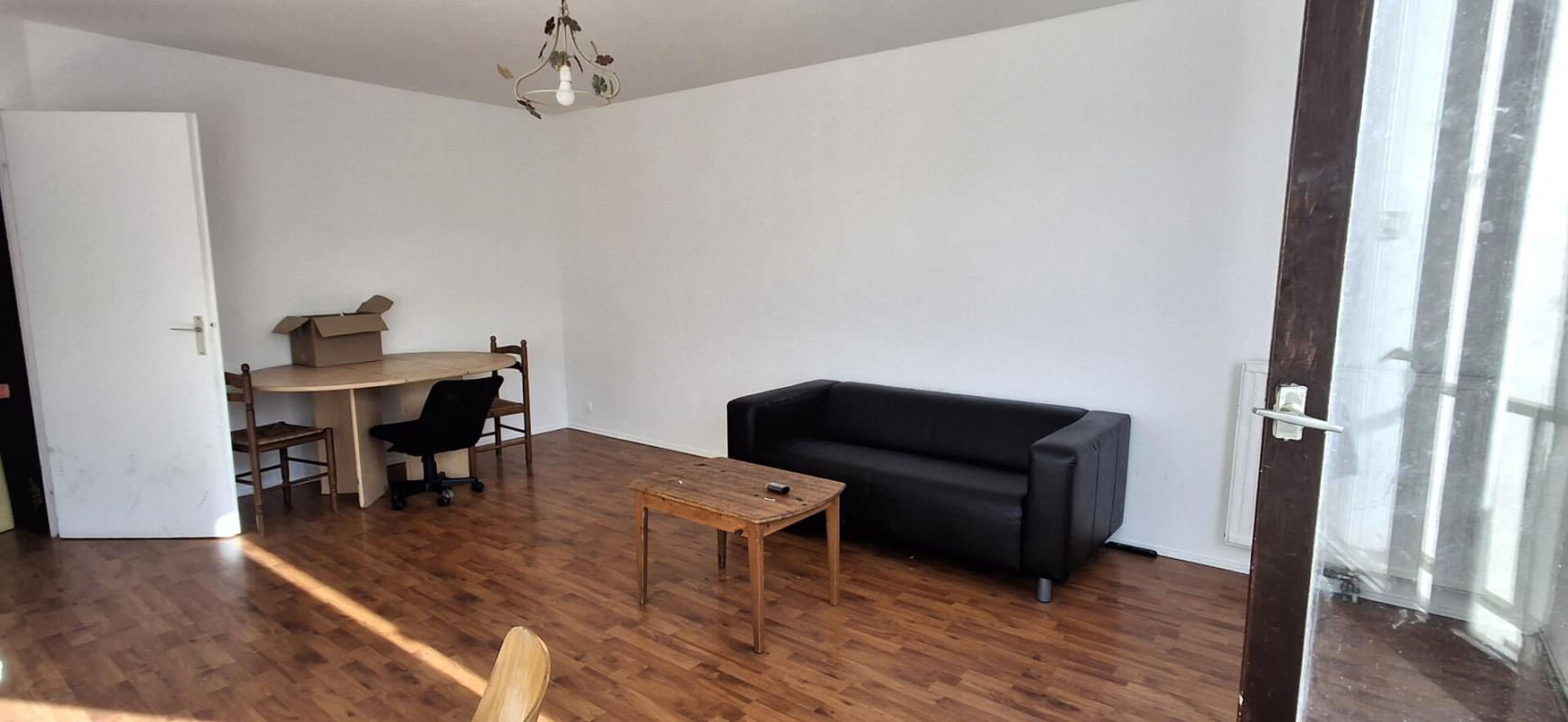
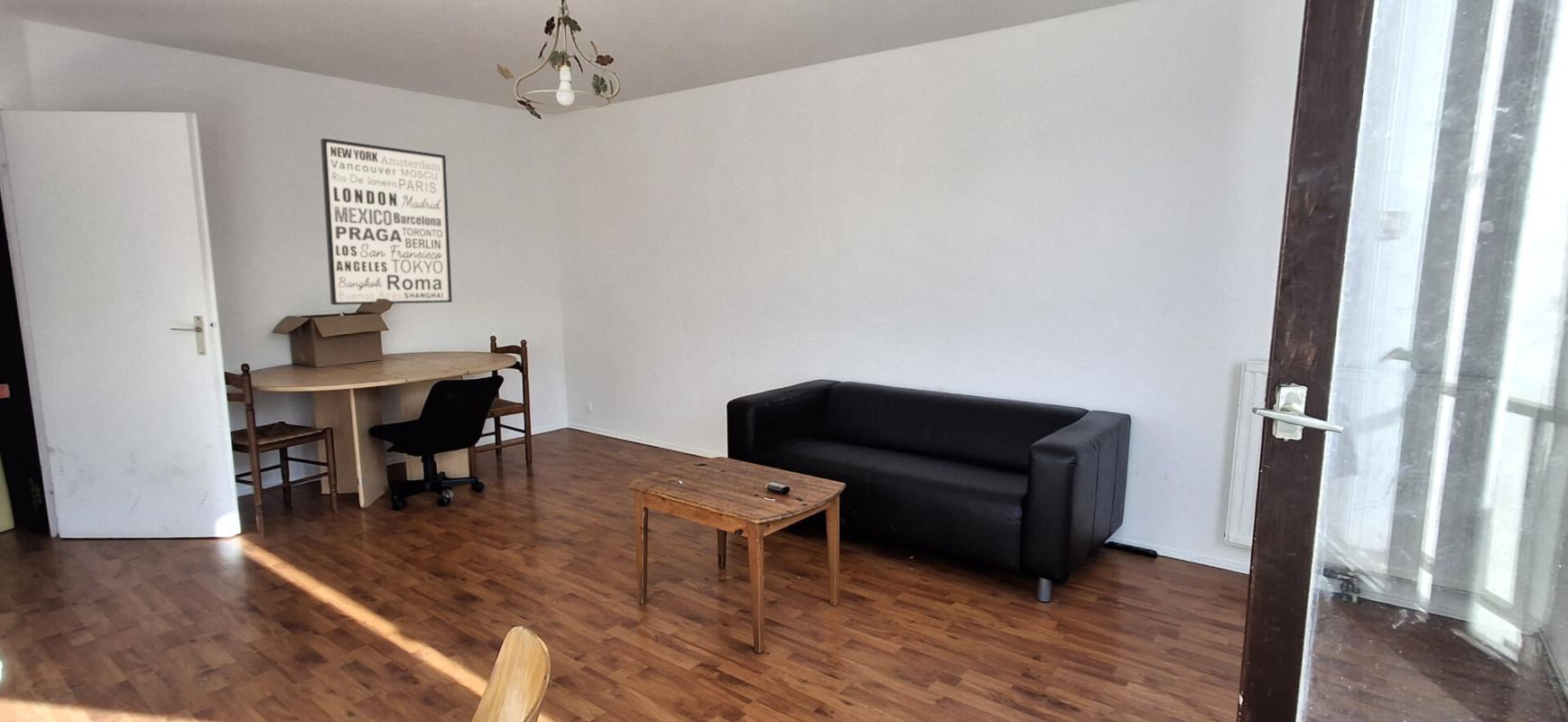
+ wall art [320,137,453,306]
